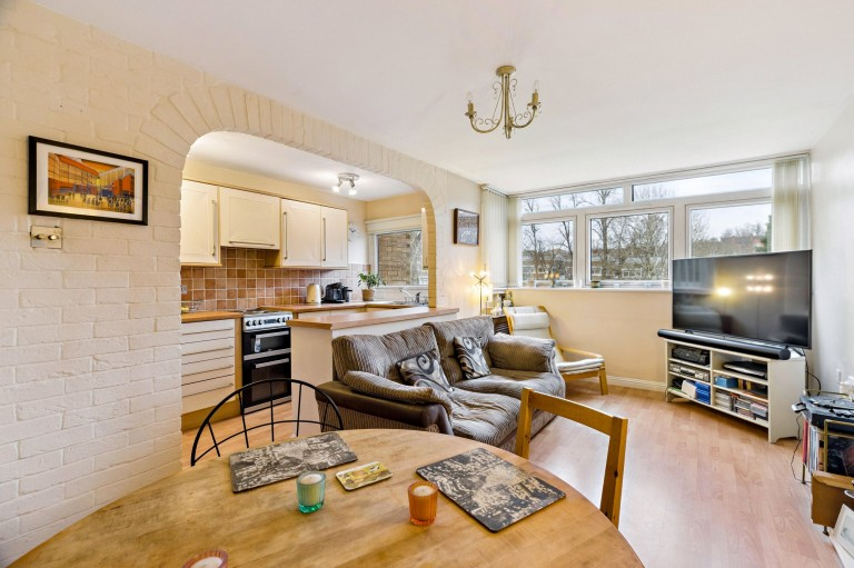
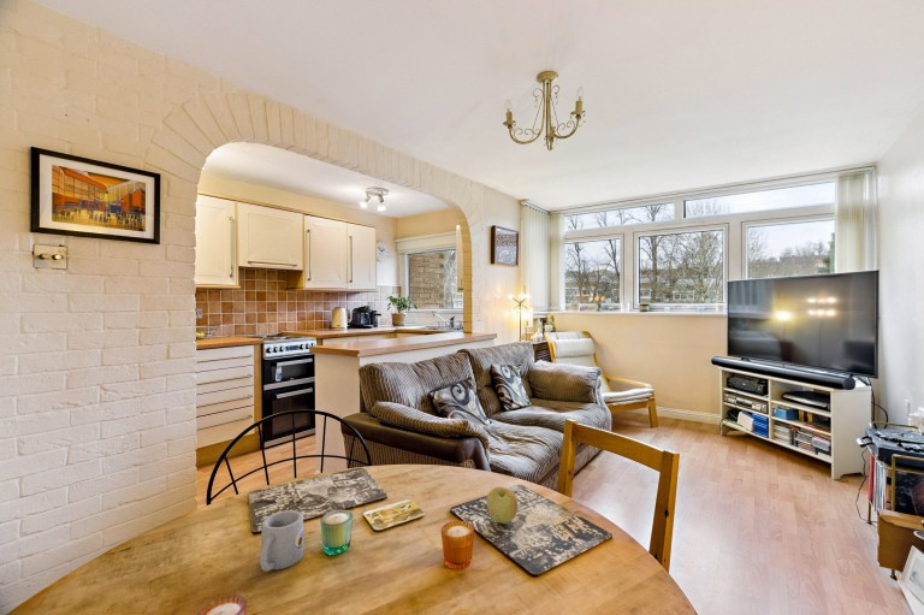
+ apple [486,485,520,525]
+ mug [259,509,304,573]
